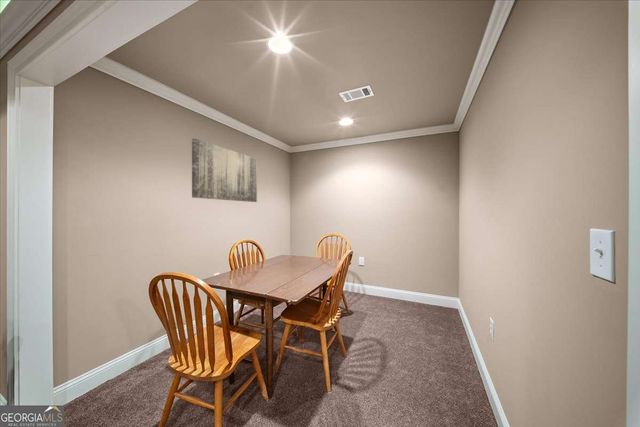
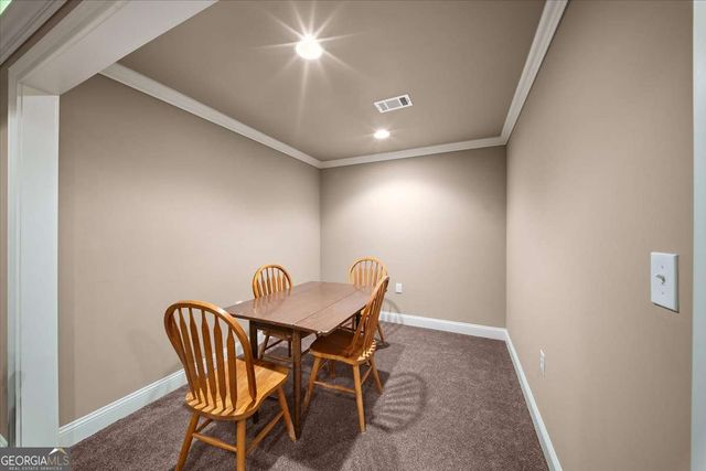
- wall art [191,137,258,203]
